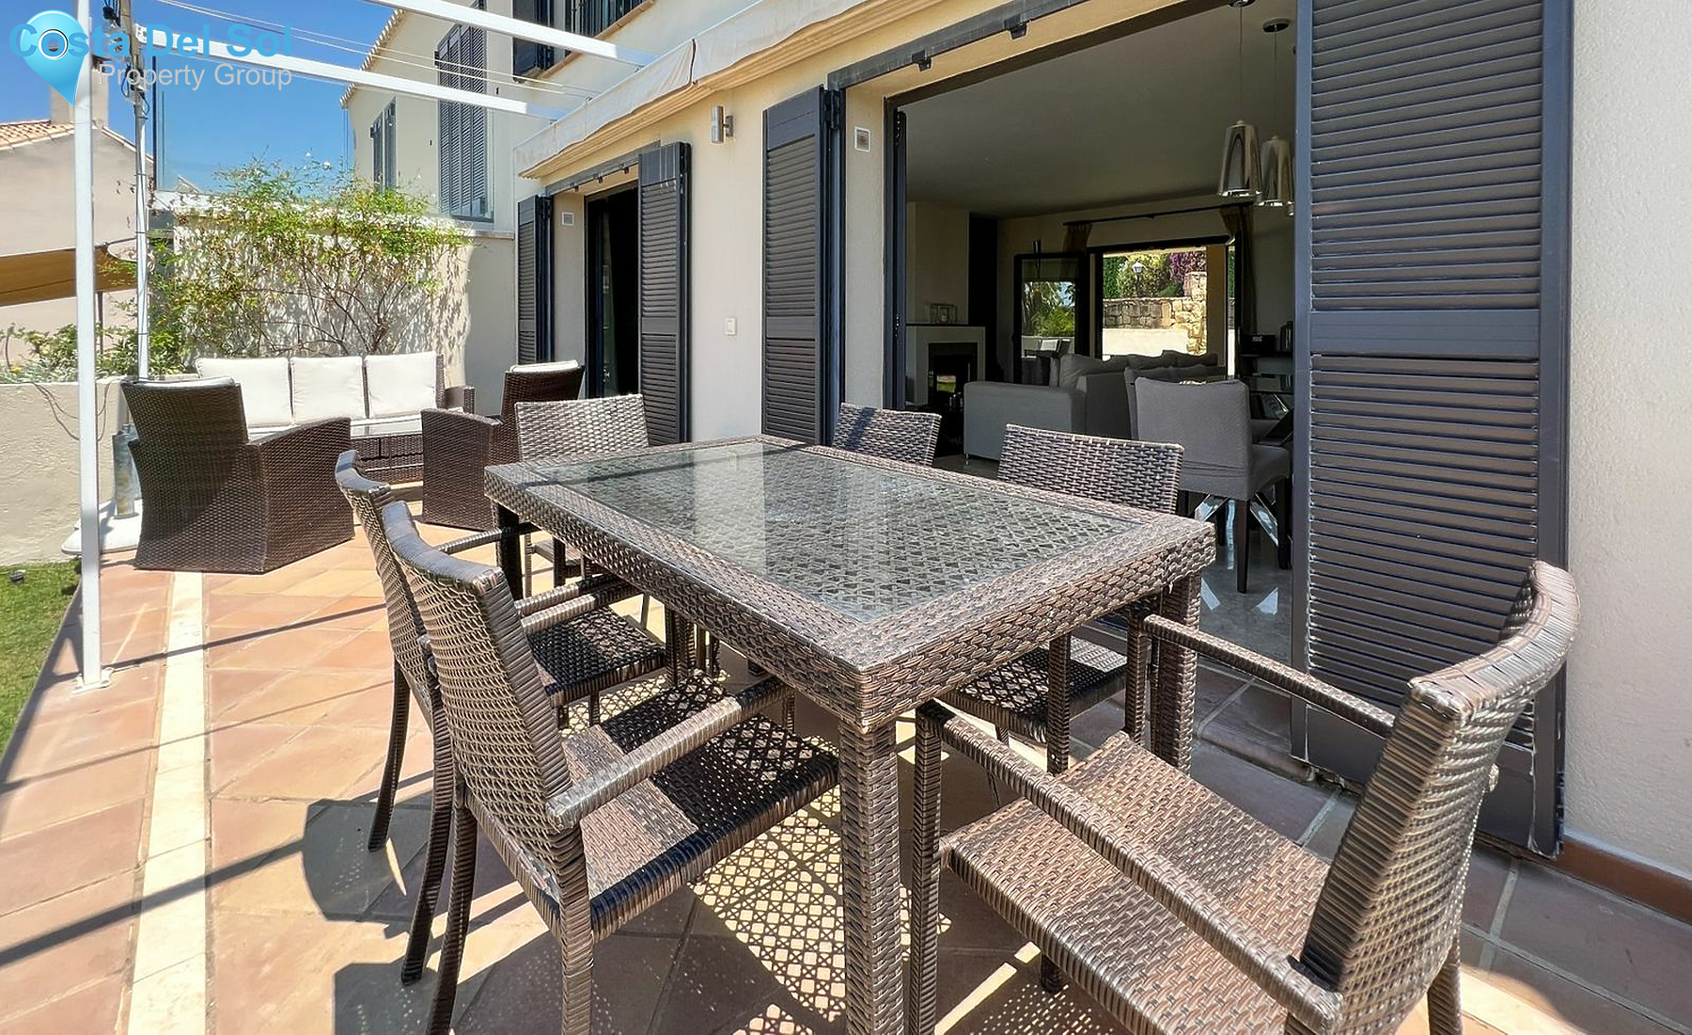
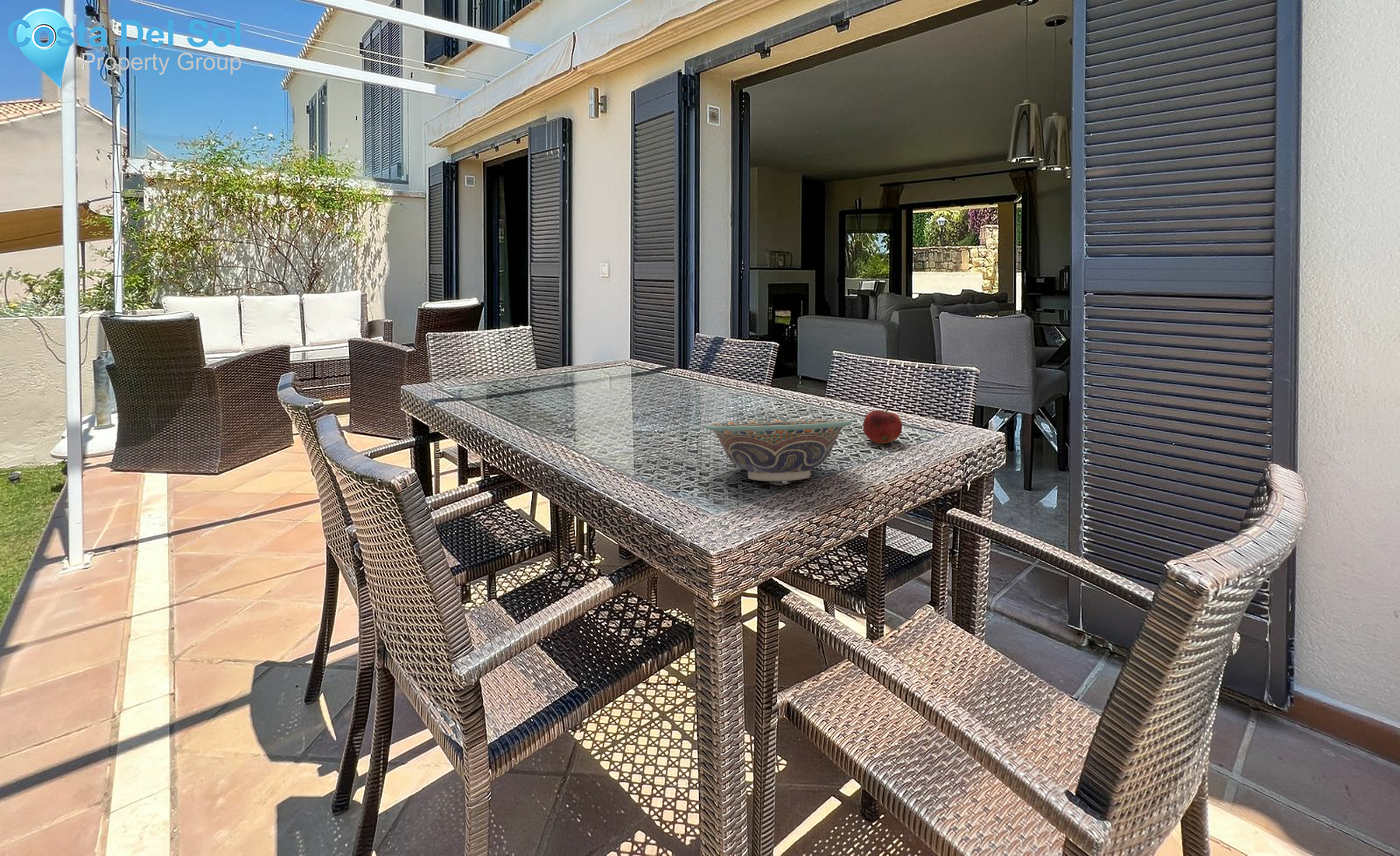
+ fruit [863,407,903,444]
+ decorative bowl [705,419,852,482]
